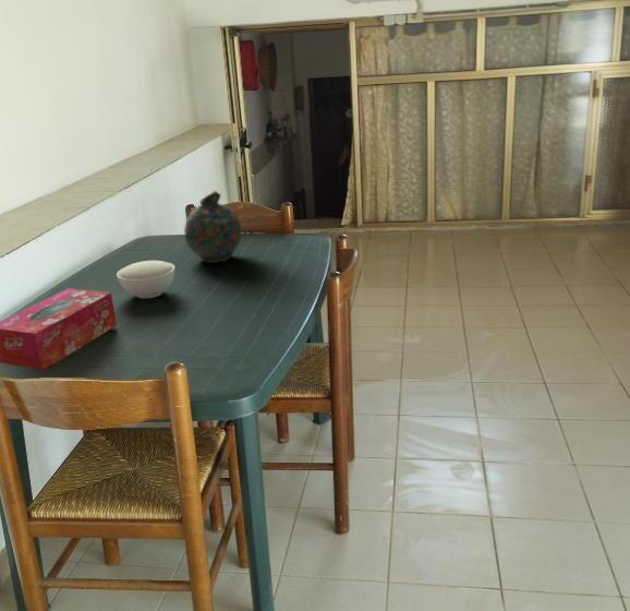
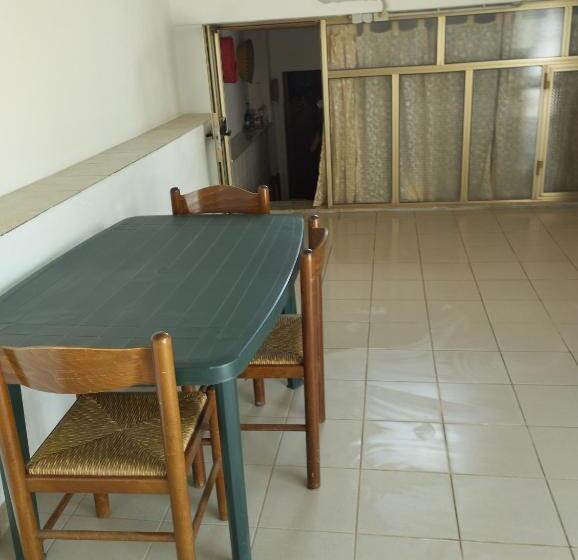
- snuff bottle [183,190,243,264]
- tissue box [0,287,118,371]
- bowl [116,260,175,299]
